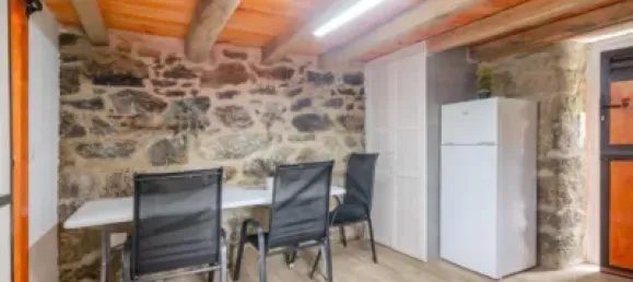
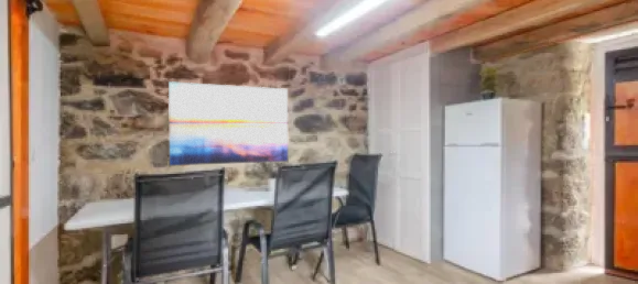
+ wall art [167,80,289,166]
